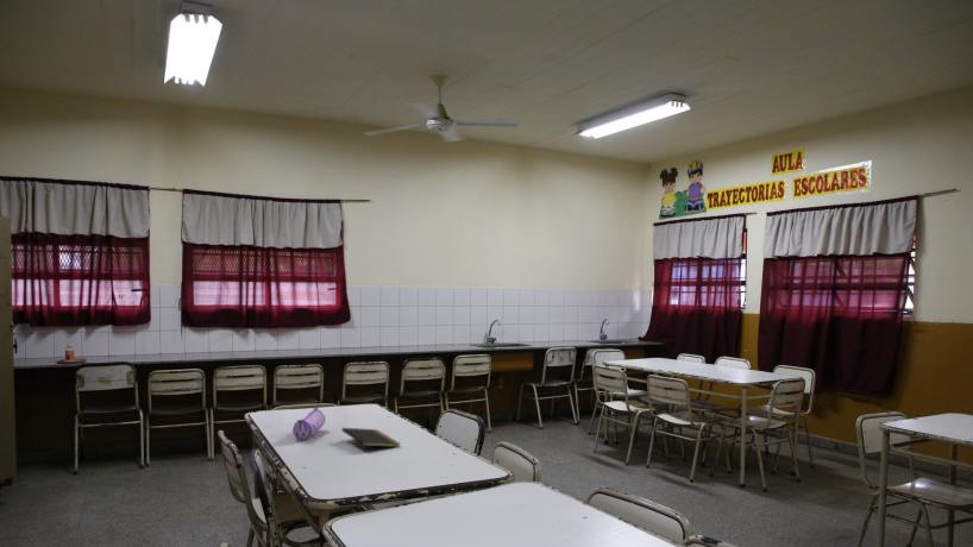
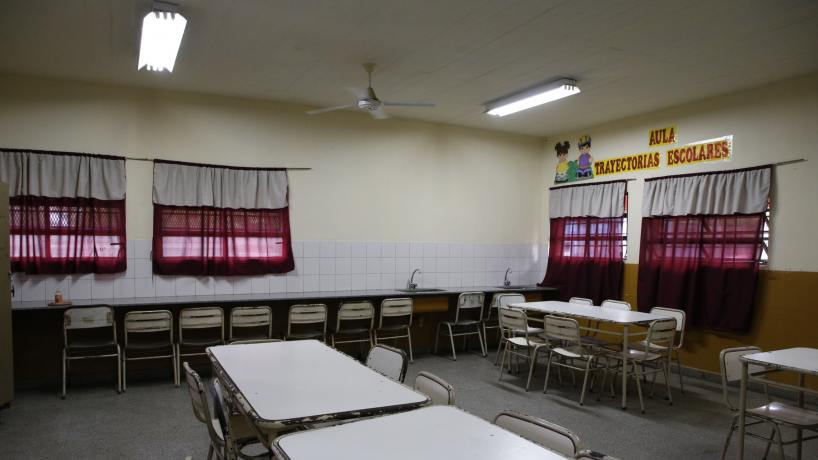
- notepad [340,427,401,453]
- pencil case [291,407,327,441]
